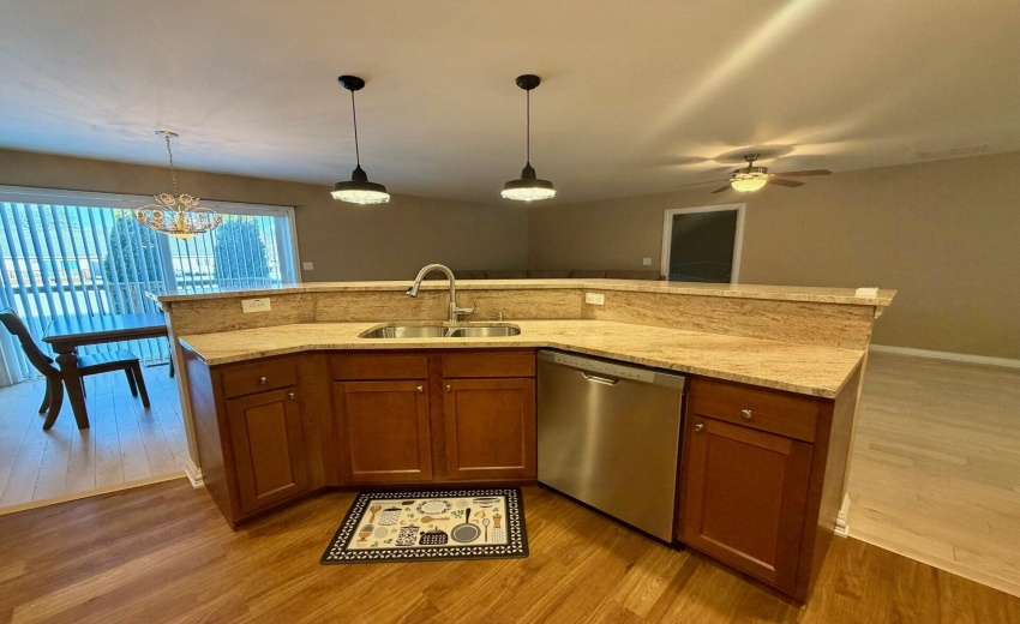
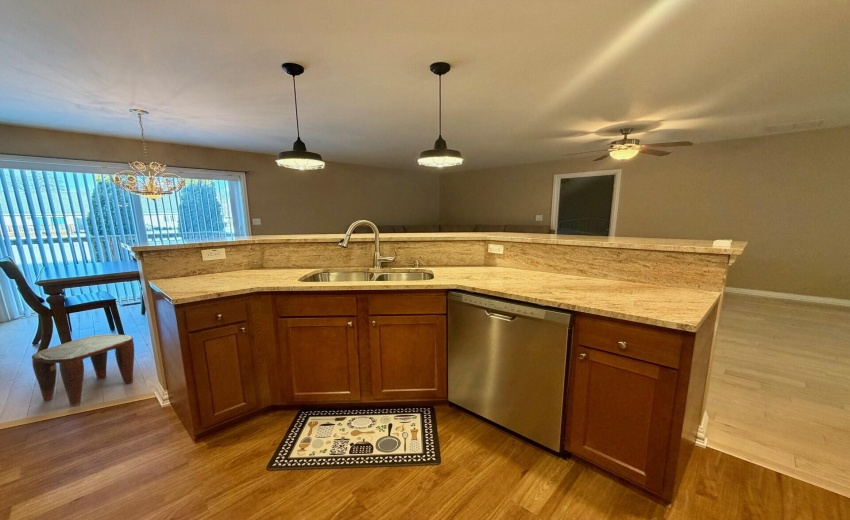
+ stool [31,333,135,407]
